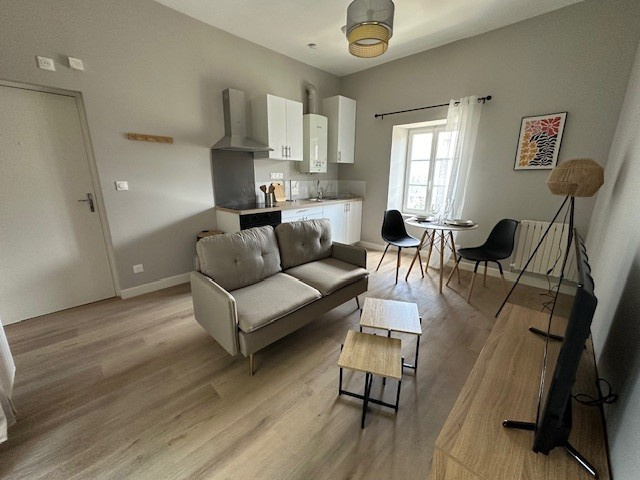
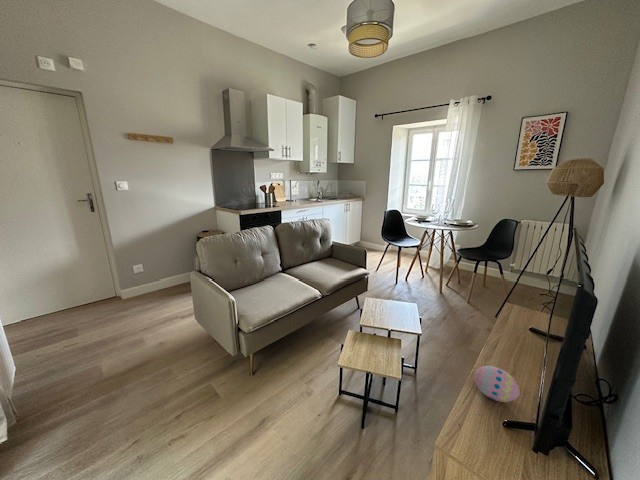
+ decorative egg [473,365,521,403]
